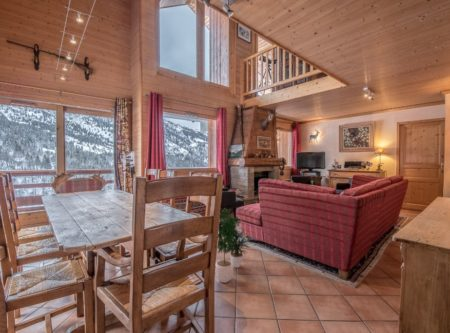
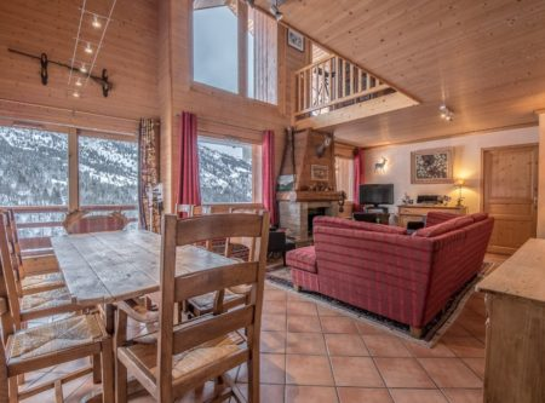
- potted plant [215,207,253,284]
